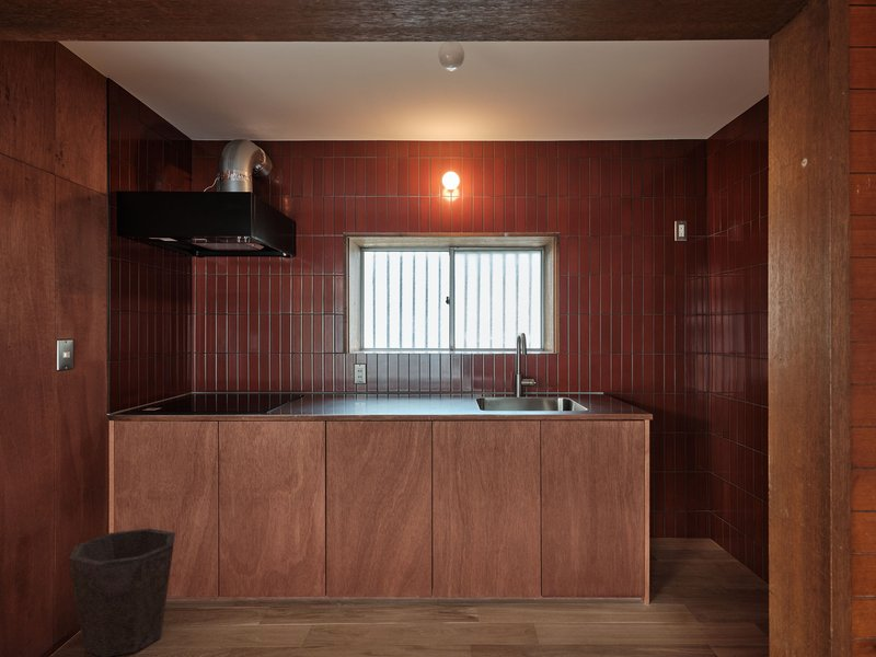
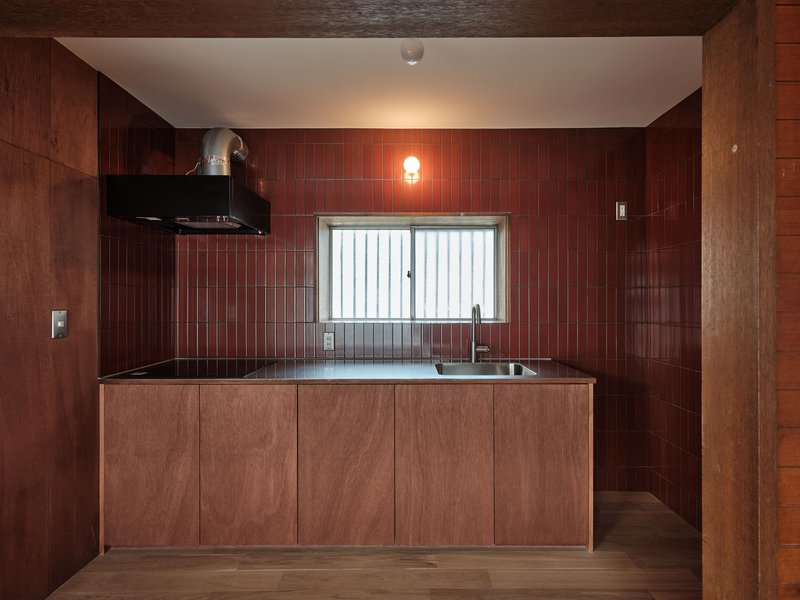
- waste bin [68,528,176,657]
